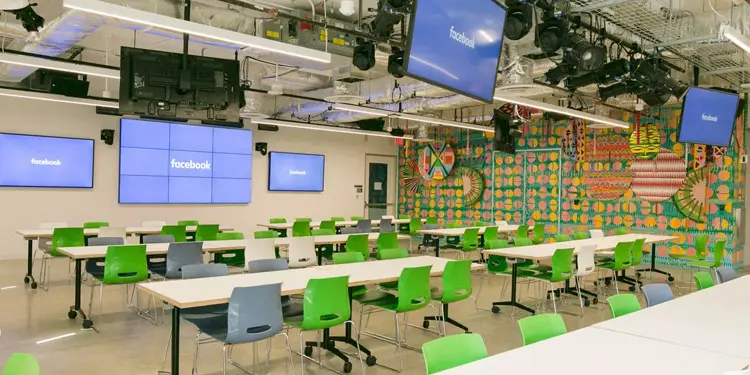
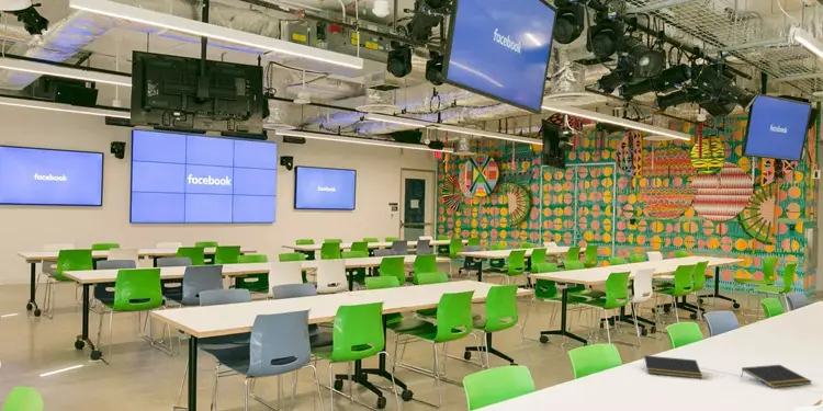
+ notepad [740,364,813,389]
+ notepad [642,355,703,379]
